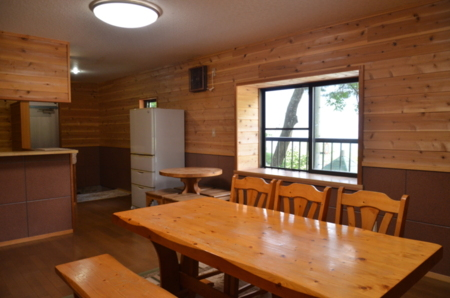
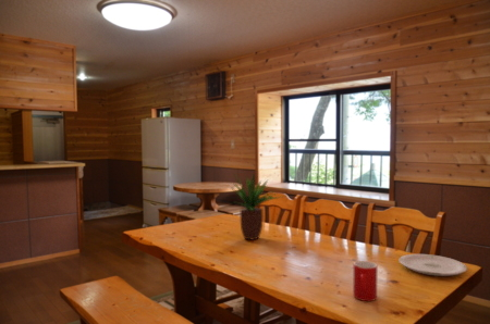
+ cup [352,260,378,302]
+ potted plant [229,171,283,241]
+ plate [397,253,468,277]
